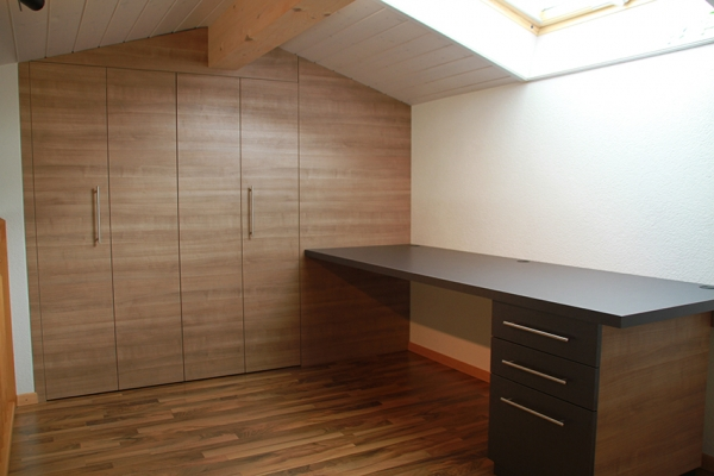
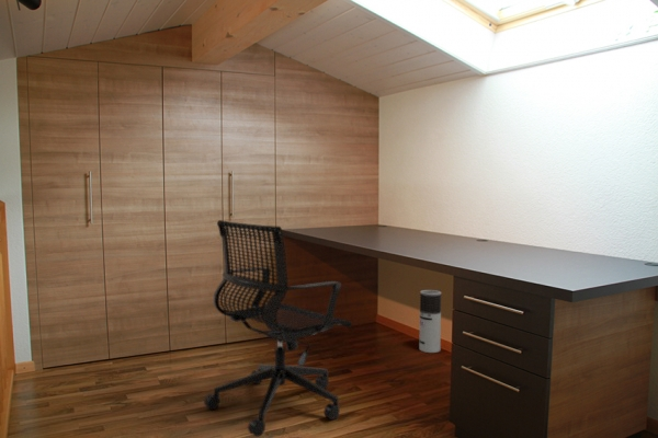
+ office chair [203,219,353,437]
+ air purifier [418,289,442,354]
